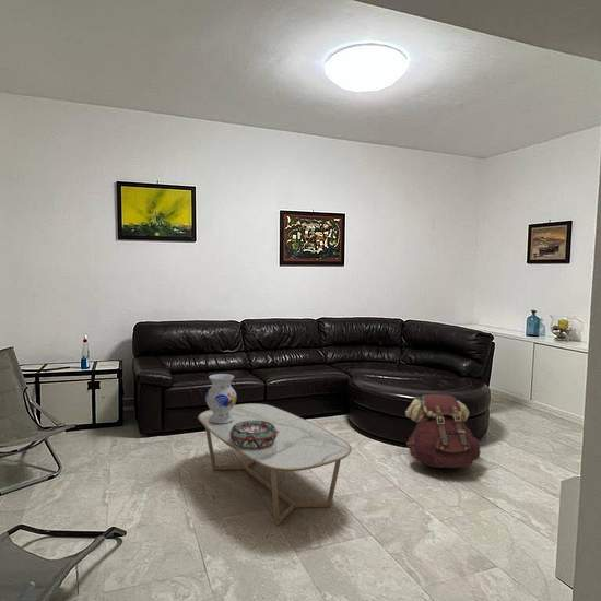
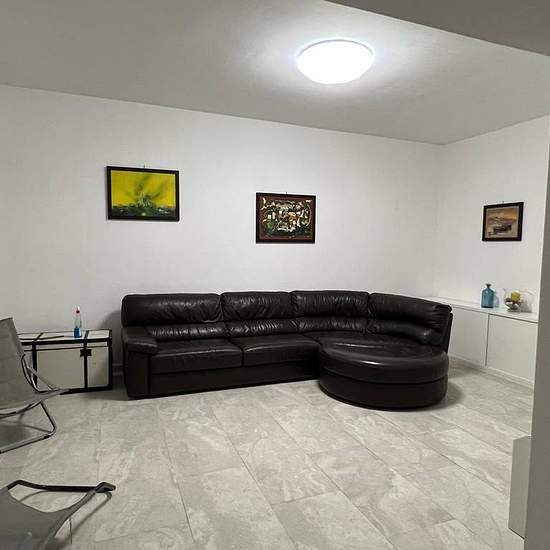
- vase [204,373,238,423]
- backpack [404,393,482,469]
- decorative bowl [229,421,278,448]
- coffee table [197,402,353,527]
